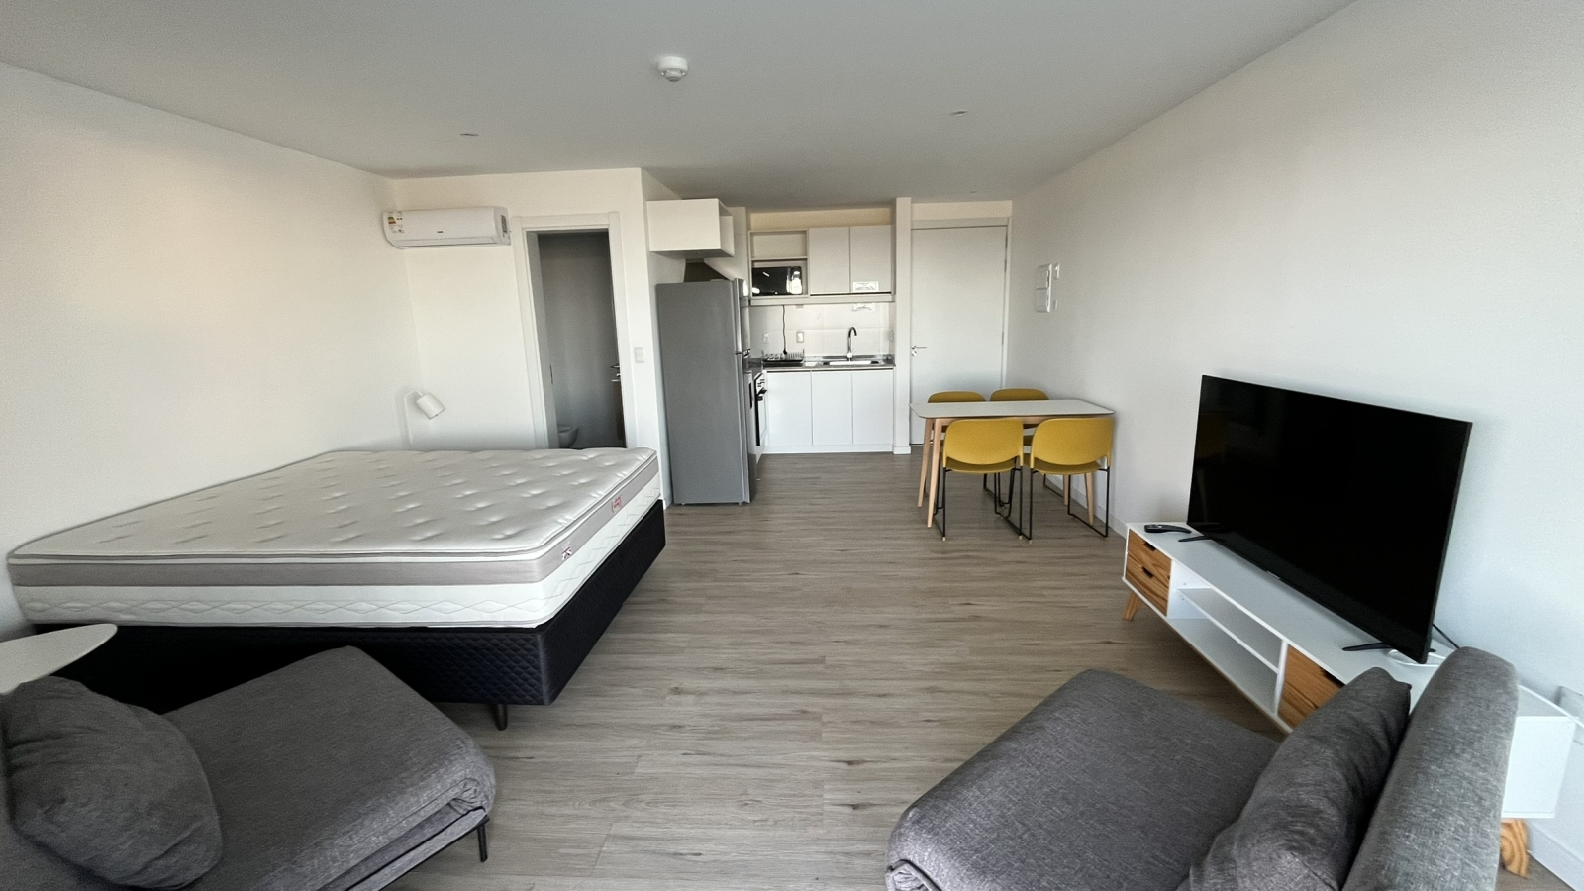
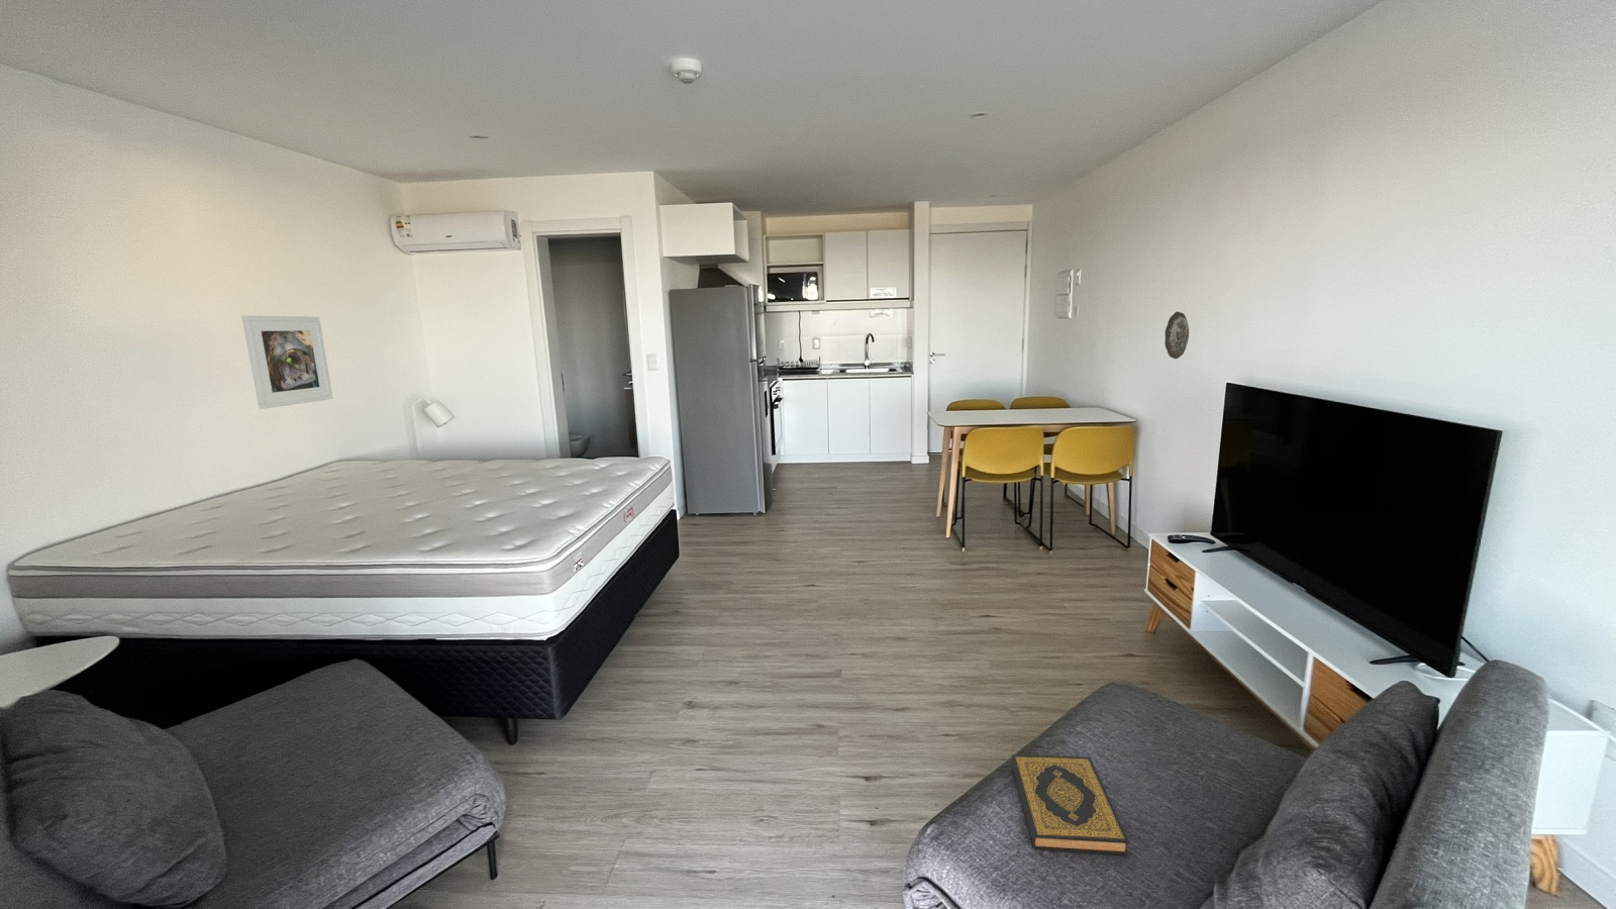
+ hardback book [1010,754,1130,857]
+ decorative plate [1163,310,1190,360]
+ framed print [241,315,333,410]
